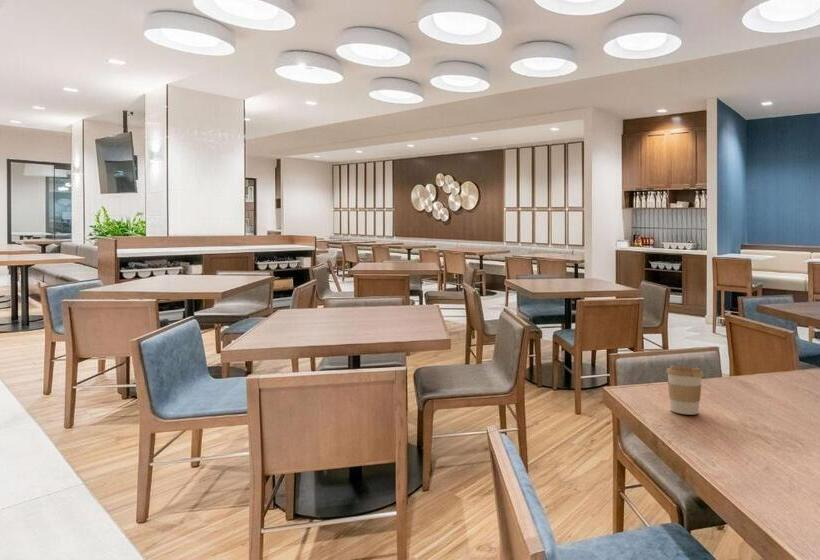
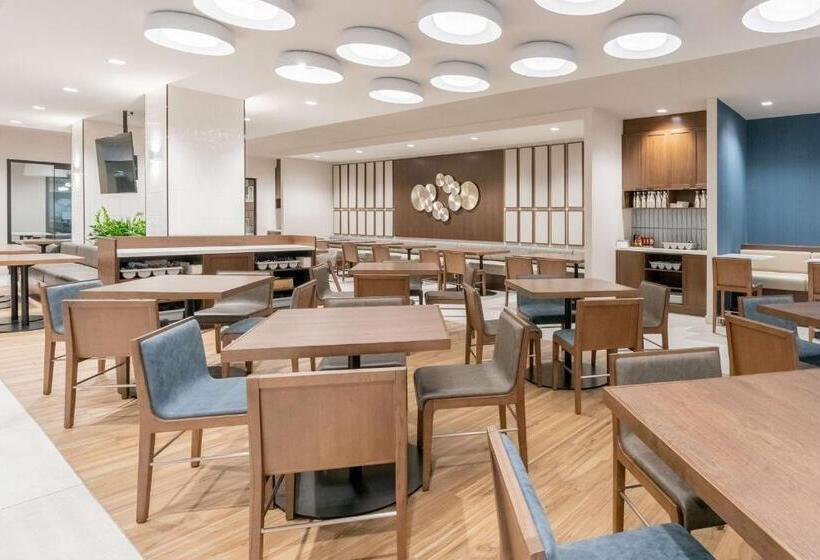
- coffee cup [666,365,705,416]
